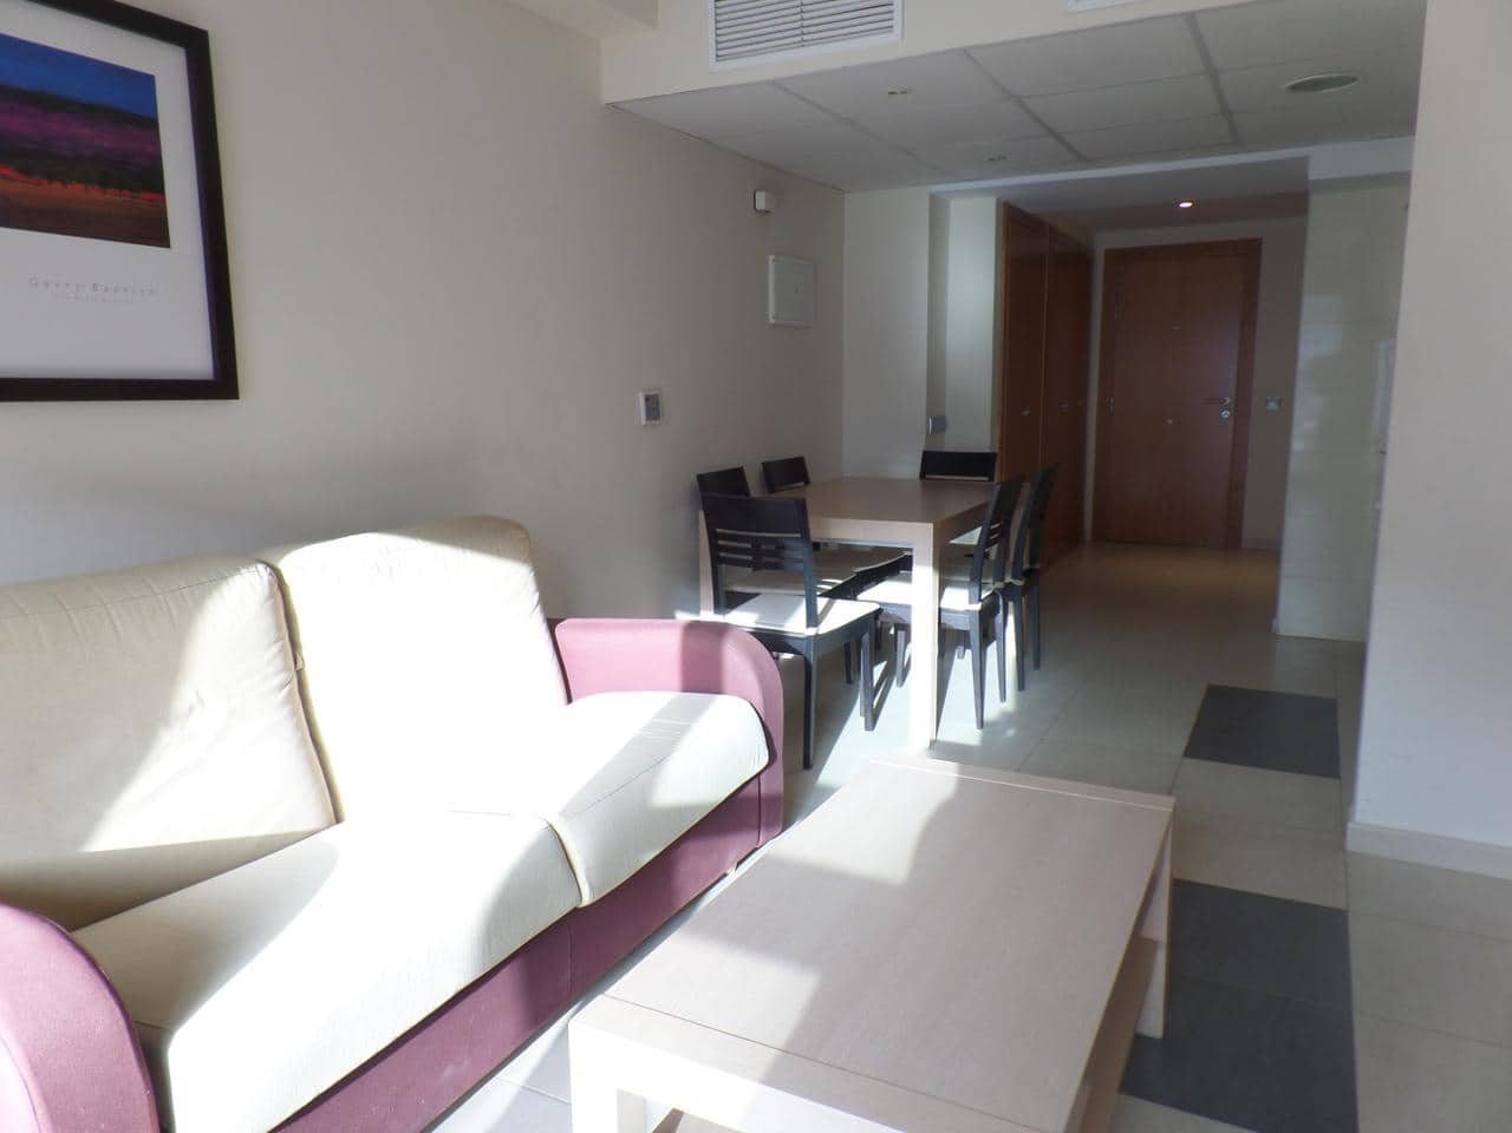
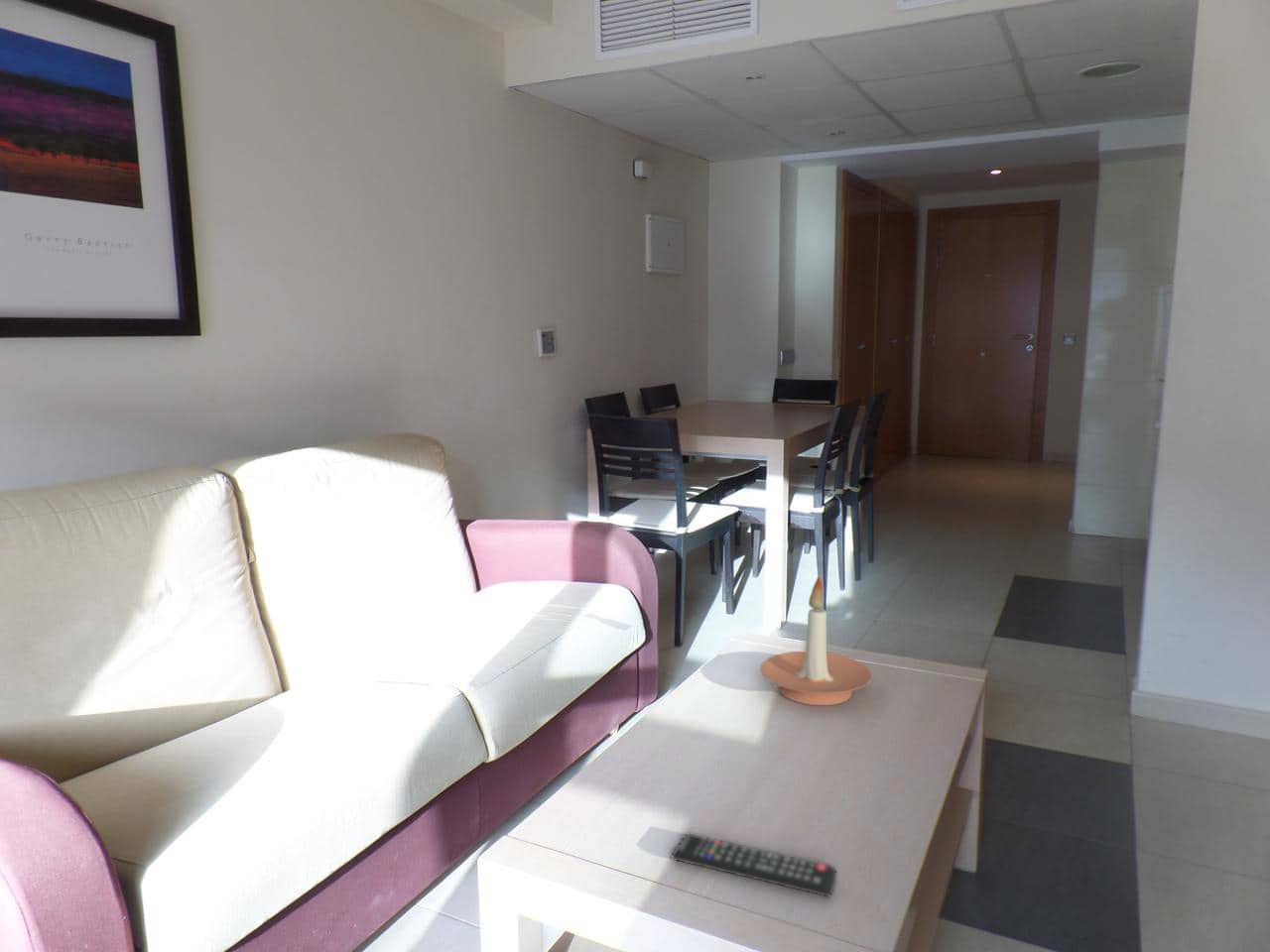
+ remote control [671,833,837,898]
+ candle holder [759,575,873,706]
